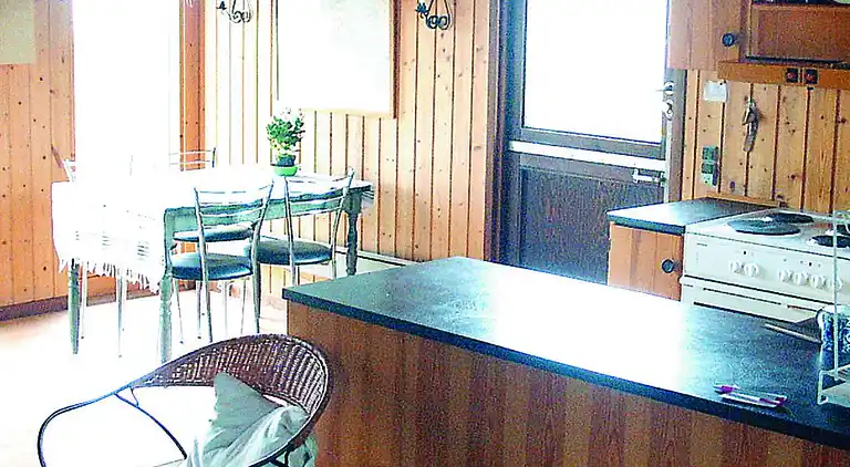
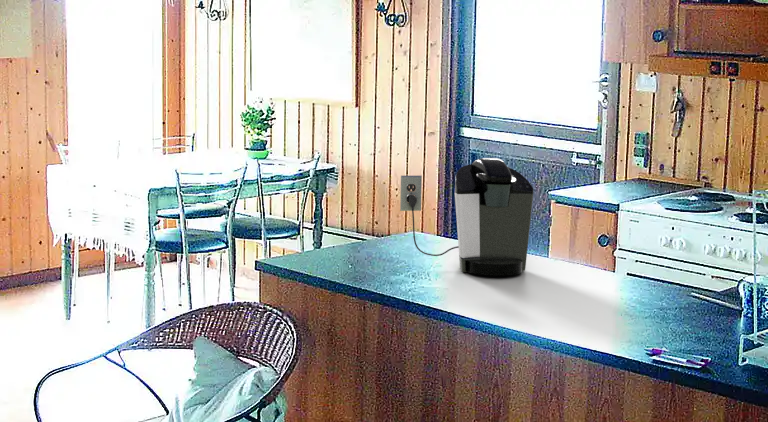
+ coffee maker [399,157,534,276]
